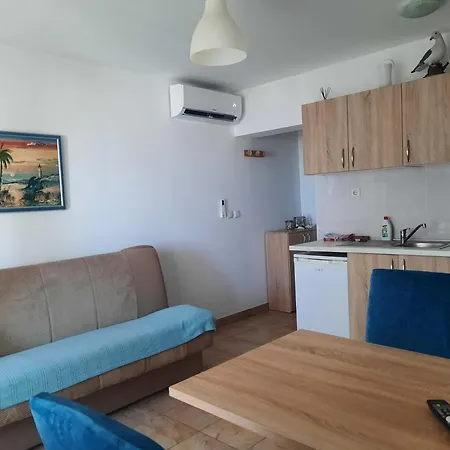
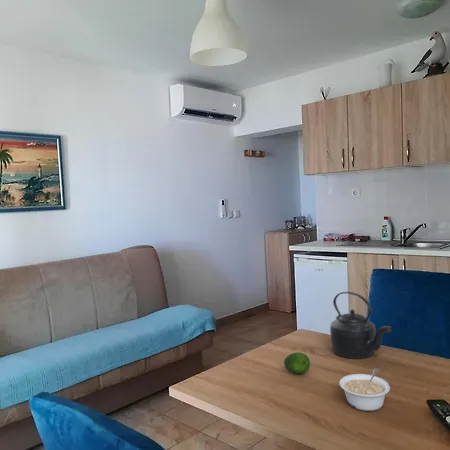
+ fruit [283,351,311,375]
+ legume [339,367,391,412]
+ kettle [329,291,393,360]
